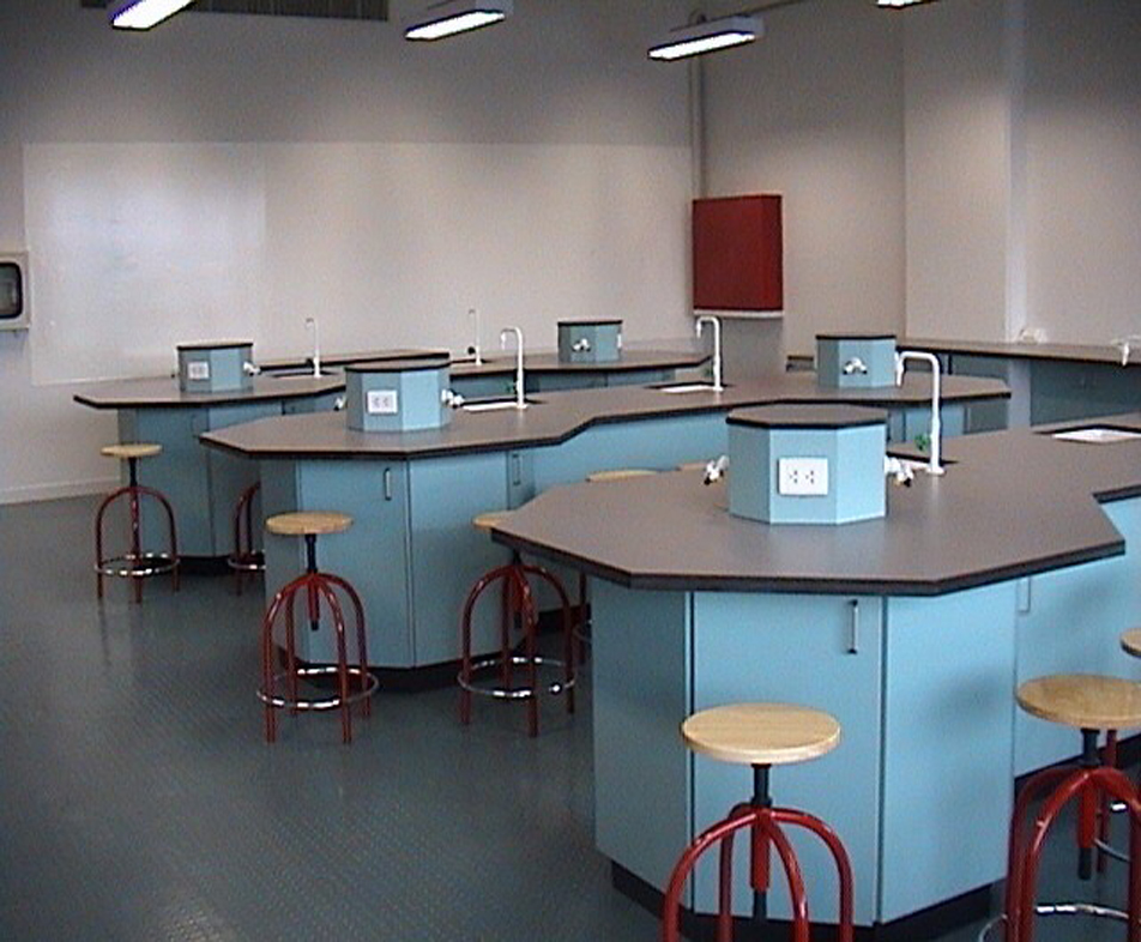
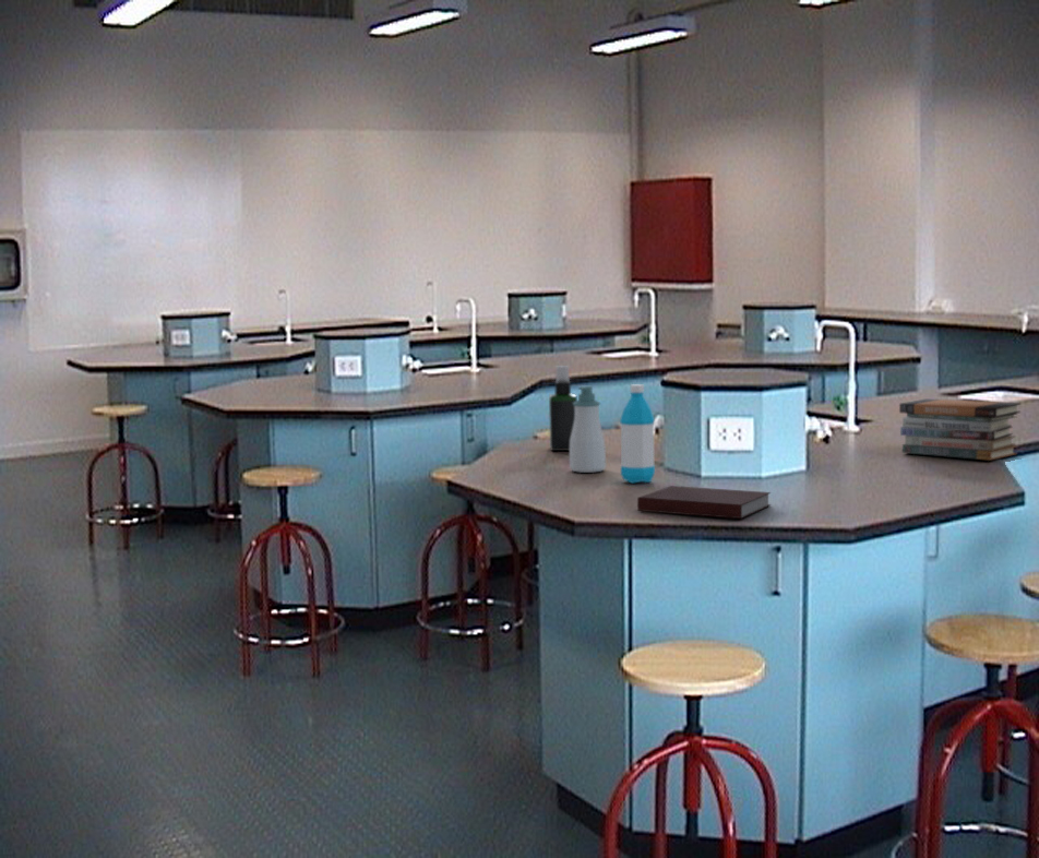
+ book stack [898,398,1022,462]
+ water bottle [619,383,656,485]
+ spray bottle [548,365,578,452]
+ soap bottle [569,385,607,474]
+ notebook [636,485,772,520]
